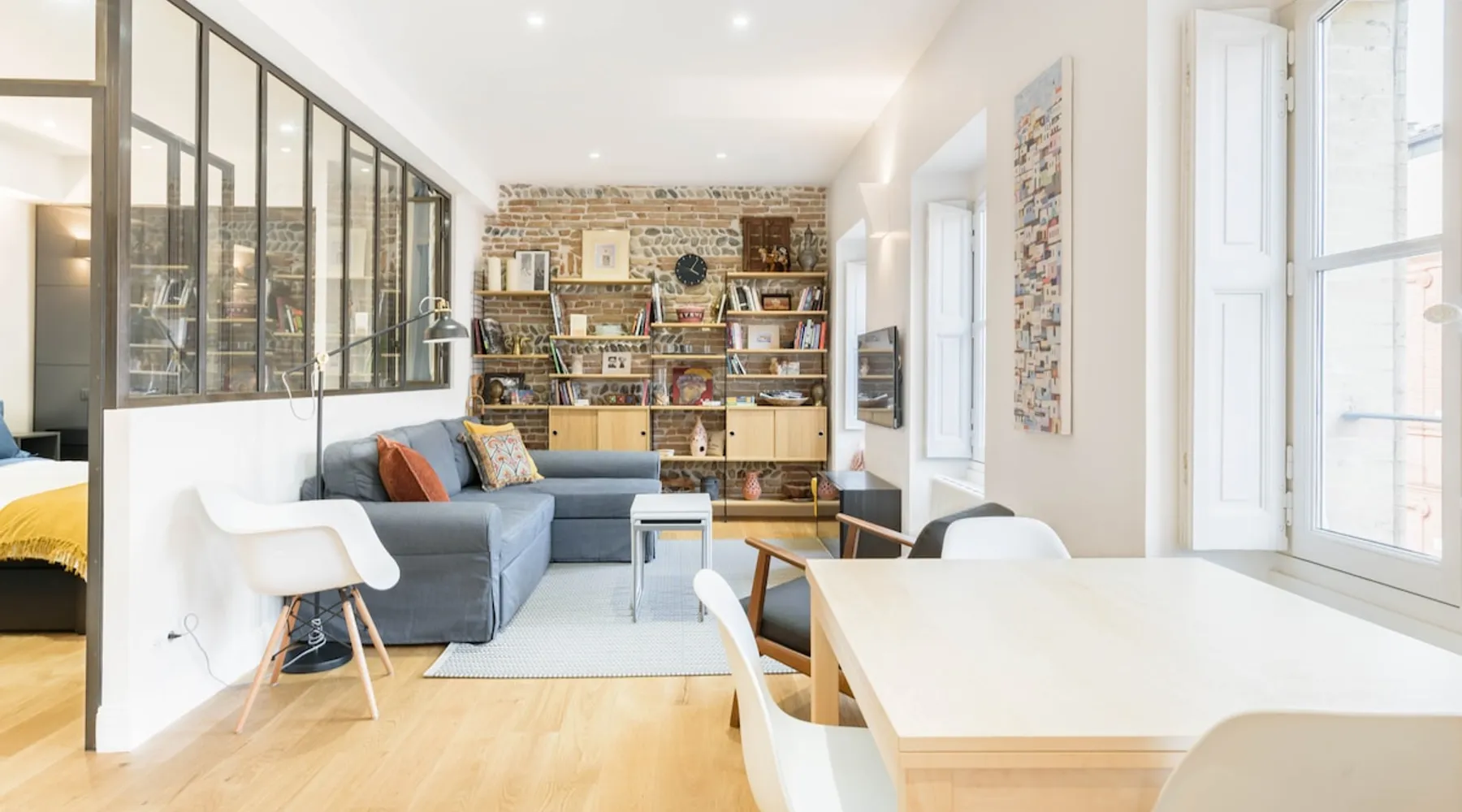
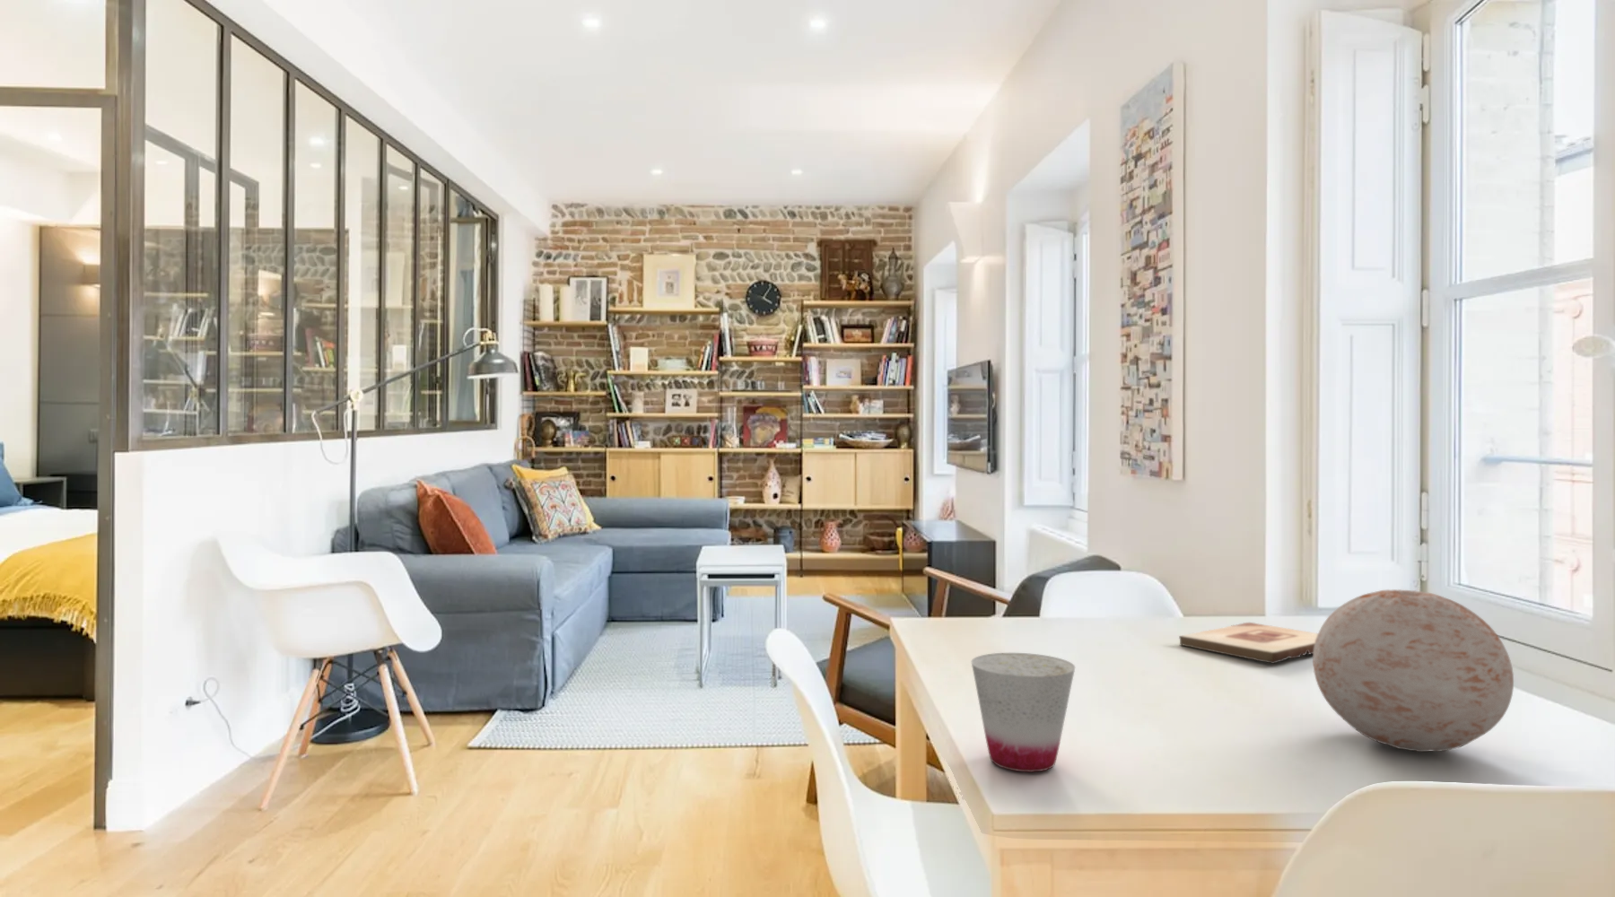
+ decorative ball [1311,589,1514,752]
+ cup [971,652,1076,773]
+ wooden plaque [1178,622,1319,665]
